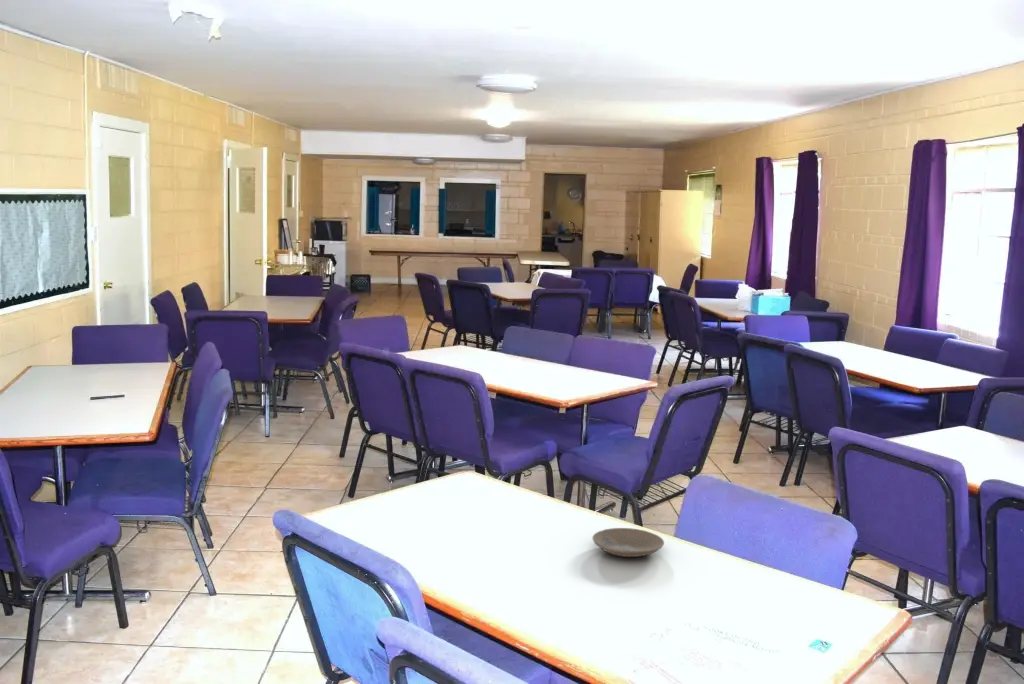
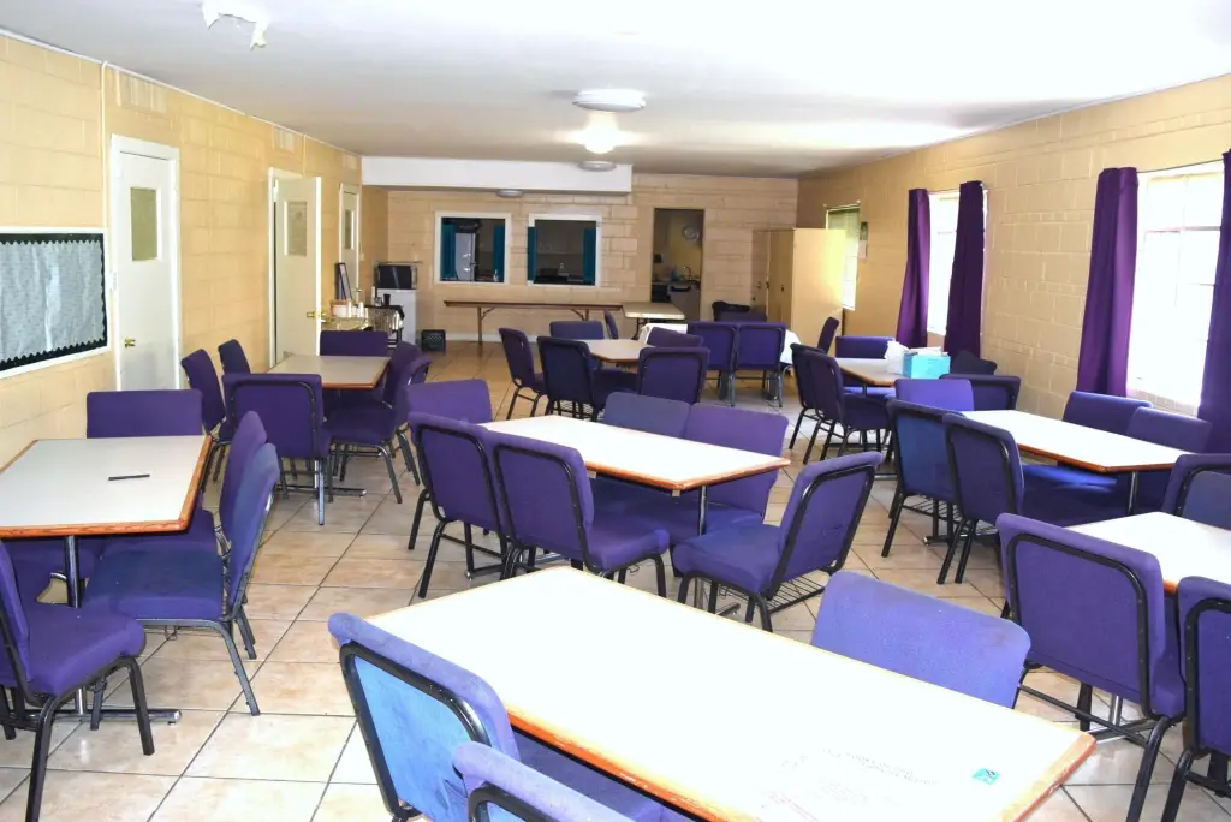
- plate [592,527,665,558]
